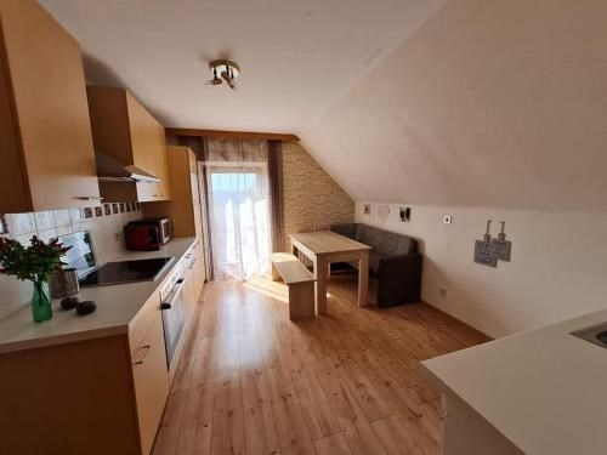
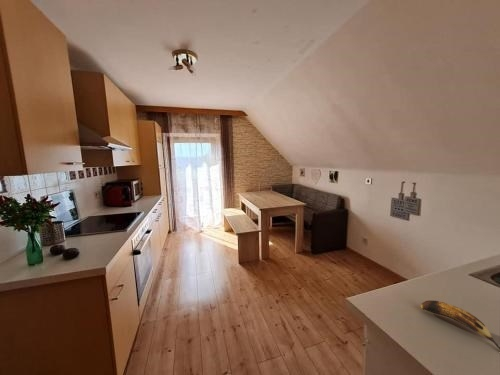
+ banana [420,299,500,351]
